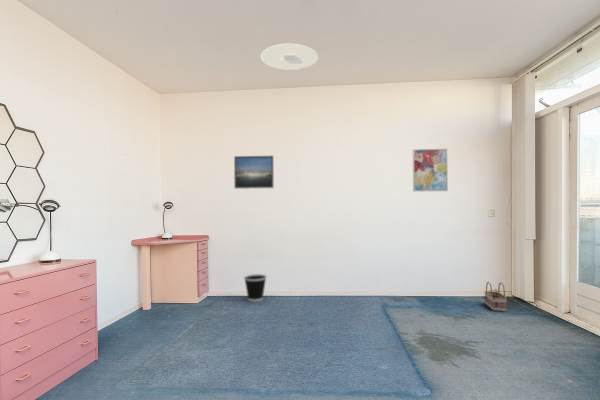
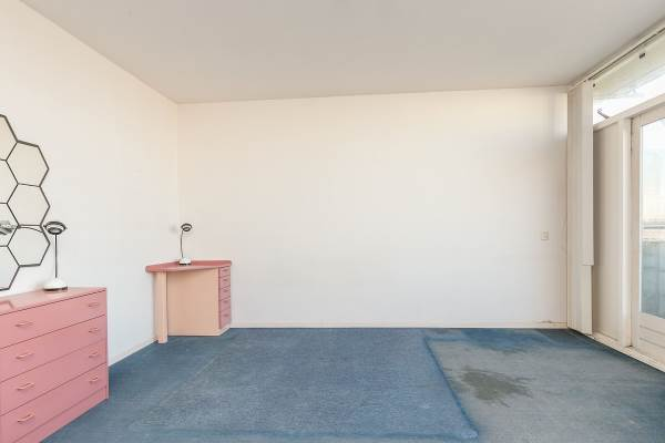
- basket [484,281,508,312]
- wall art [412,148,449,192]
- ceiling light [260,43,319,71]
- wastebasket [243,273,268,302]
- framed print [233,154,275,190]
